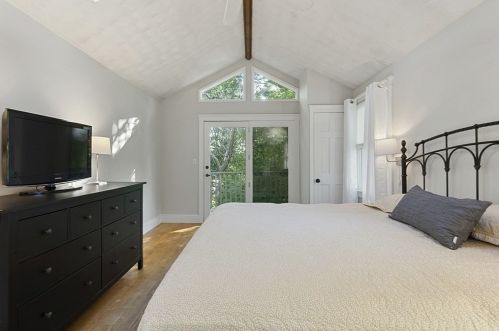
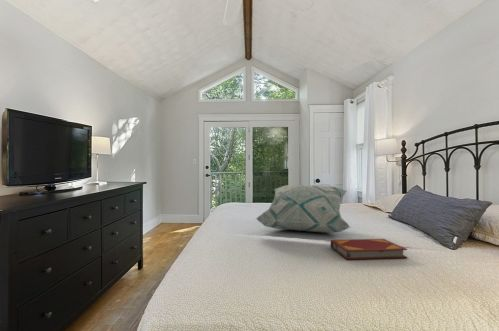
+ hardback book [330,238,408,261]
+ decorative pillow [255,184,351,234]
